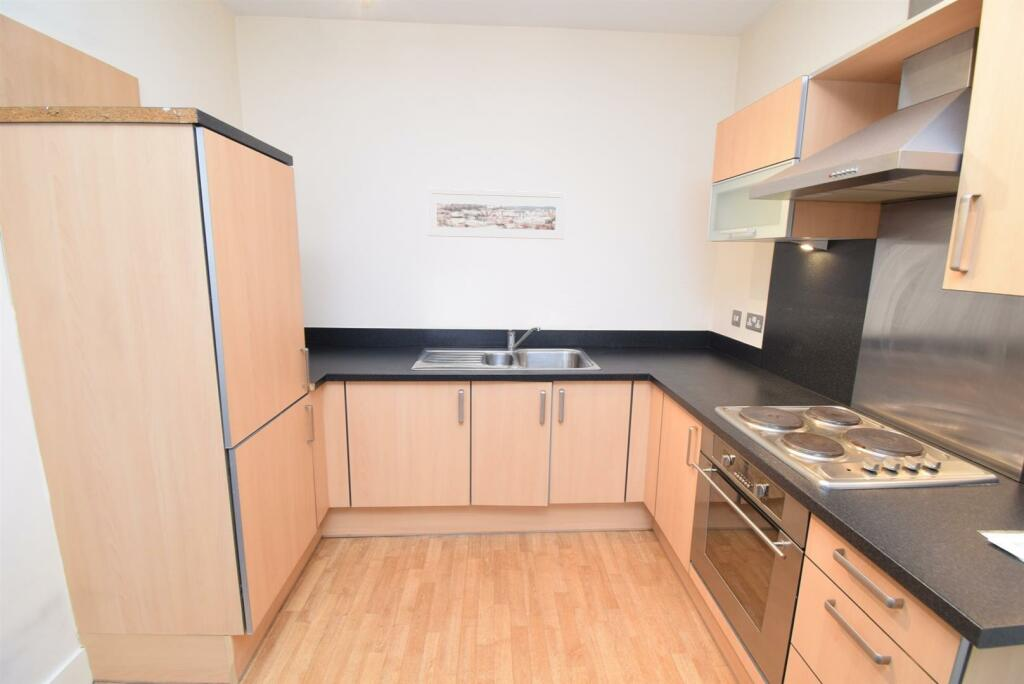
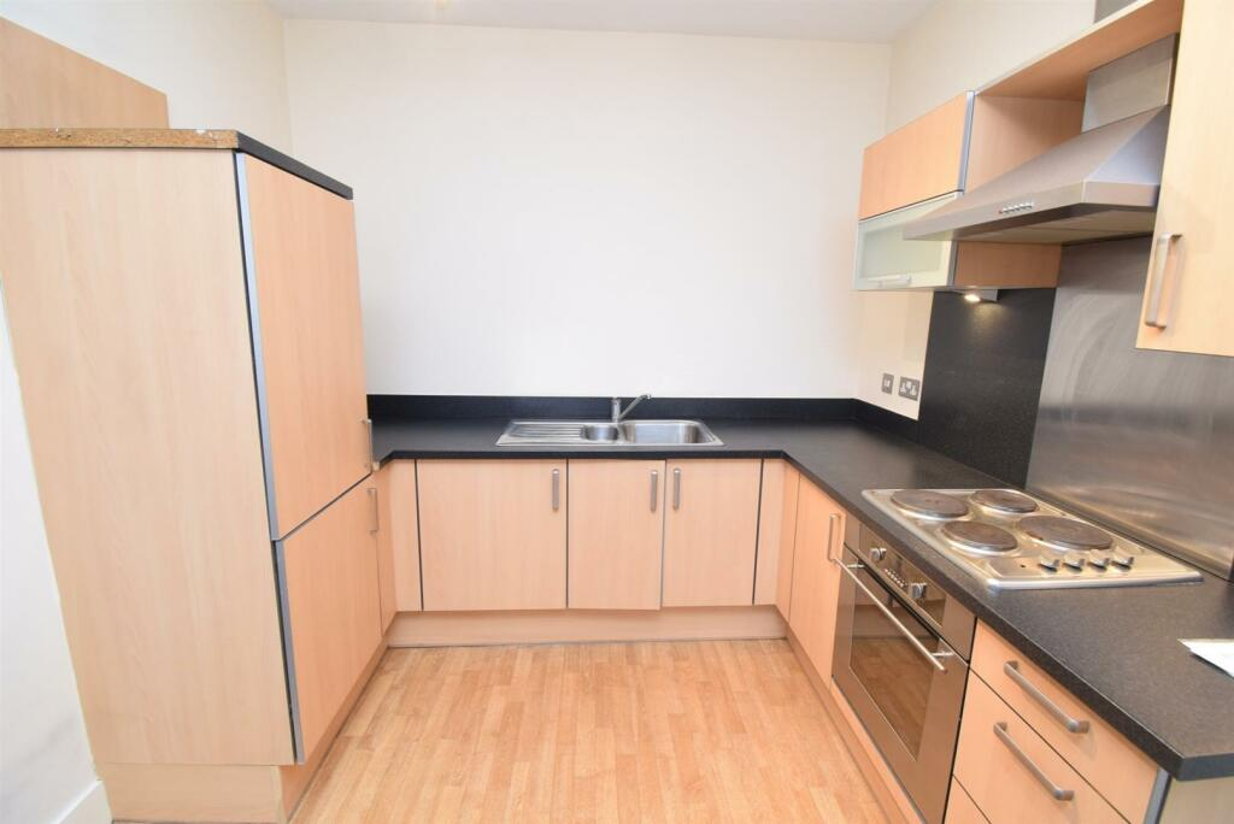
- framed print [426,188,566,240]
